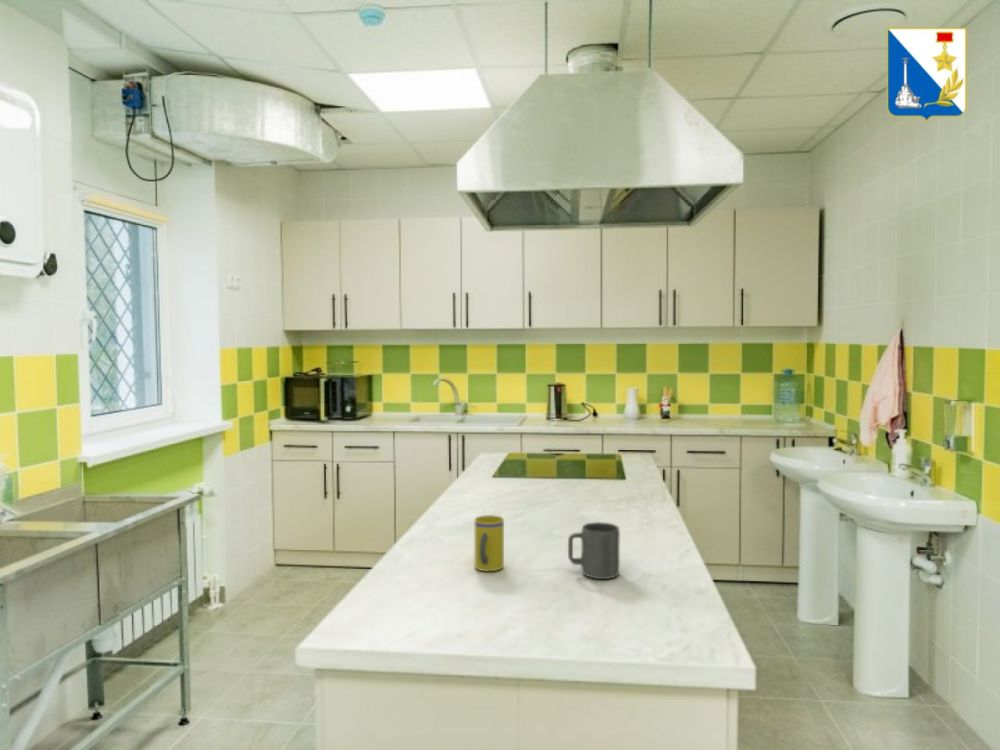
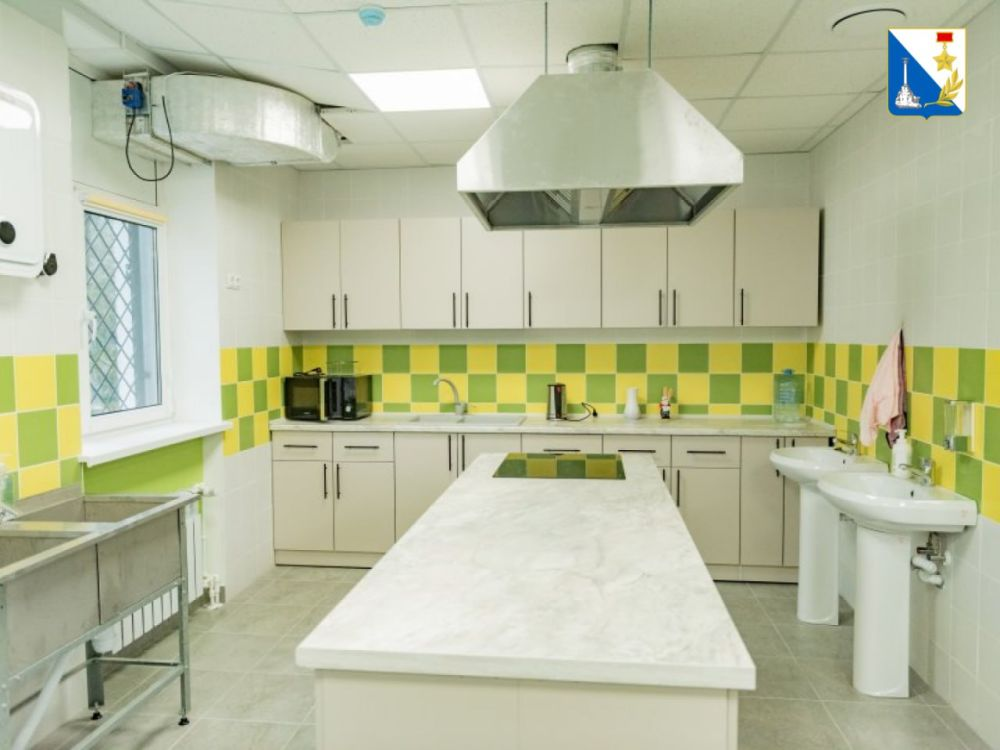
- mug [474,514,505,572]
- mug [567,521,621,580]
